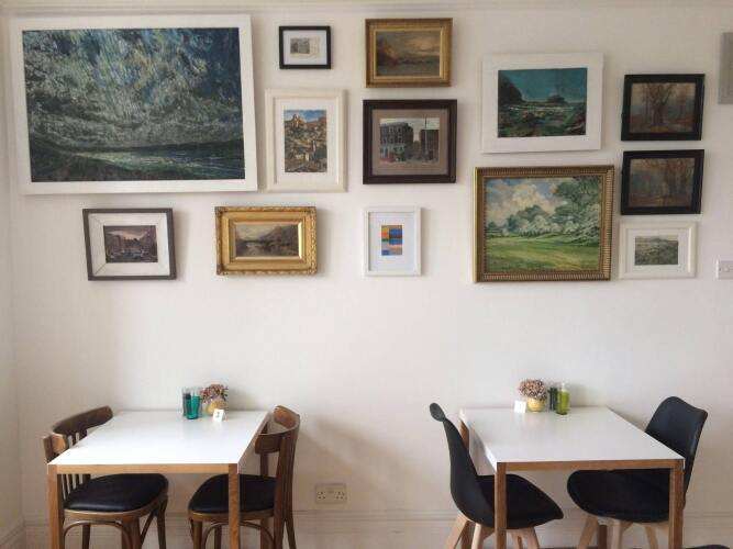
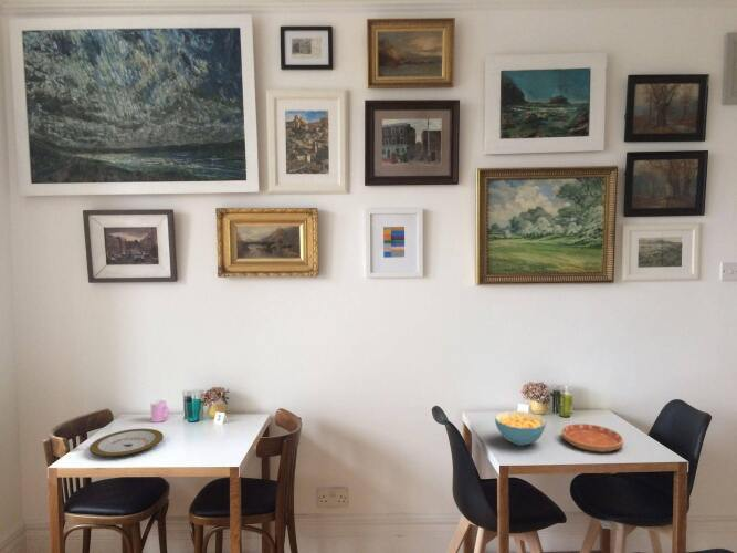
+ cup [150,399,171,424]
+ saucer [561,422,624,453]
+ plate [88,428,165,458]
+ cereal bowl [494,410,547,447]
